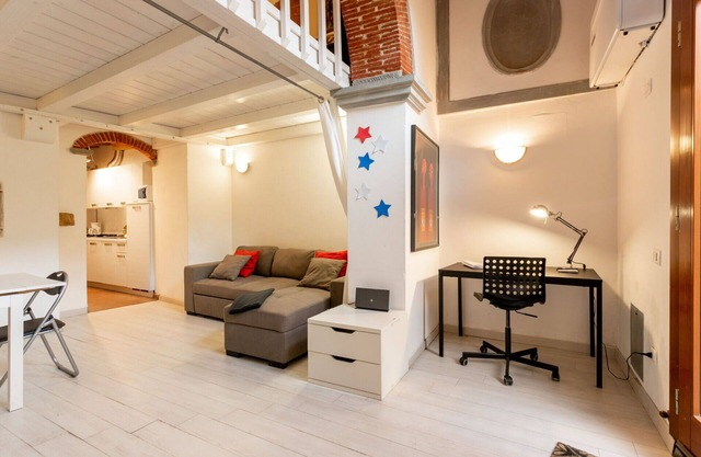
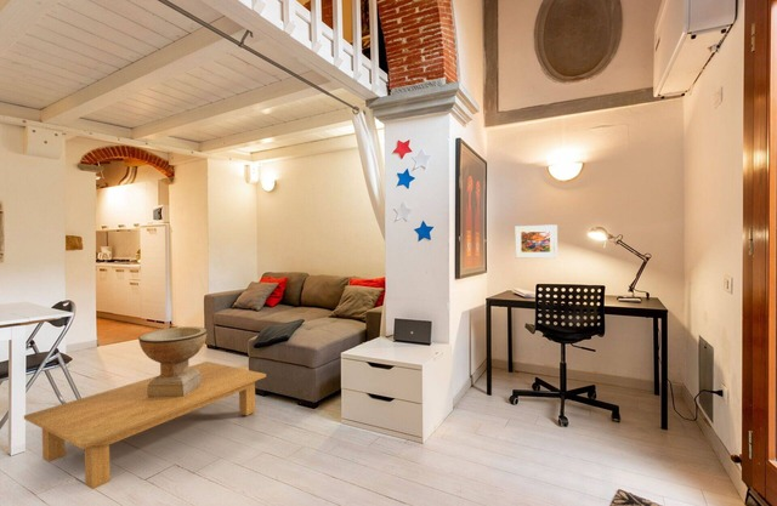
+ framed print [514,223,558,260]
+ decorative bowl [137,325,208,398]
+ coffee table [23,360,267,490]
